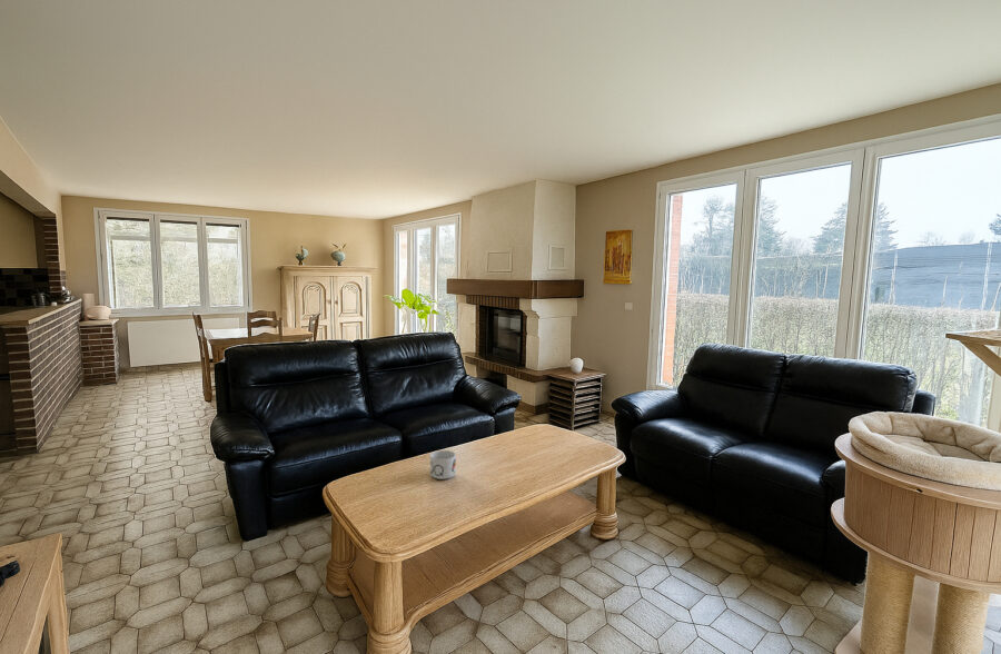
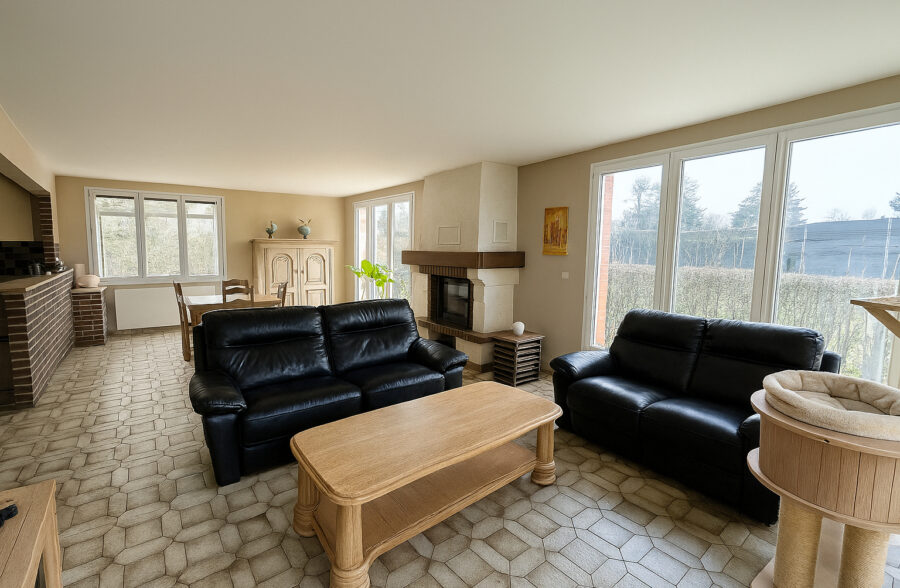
- mug [429,449,457,480]
